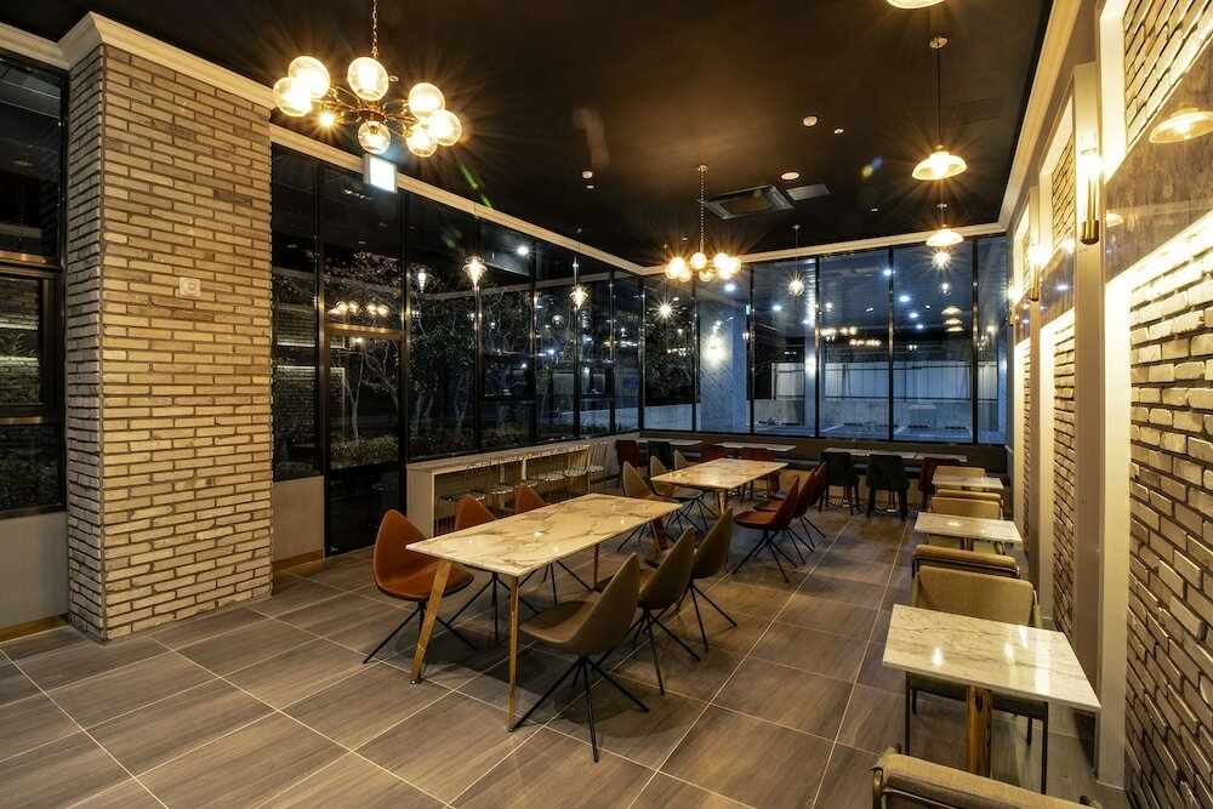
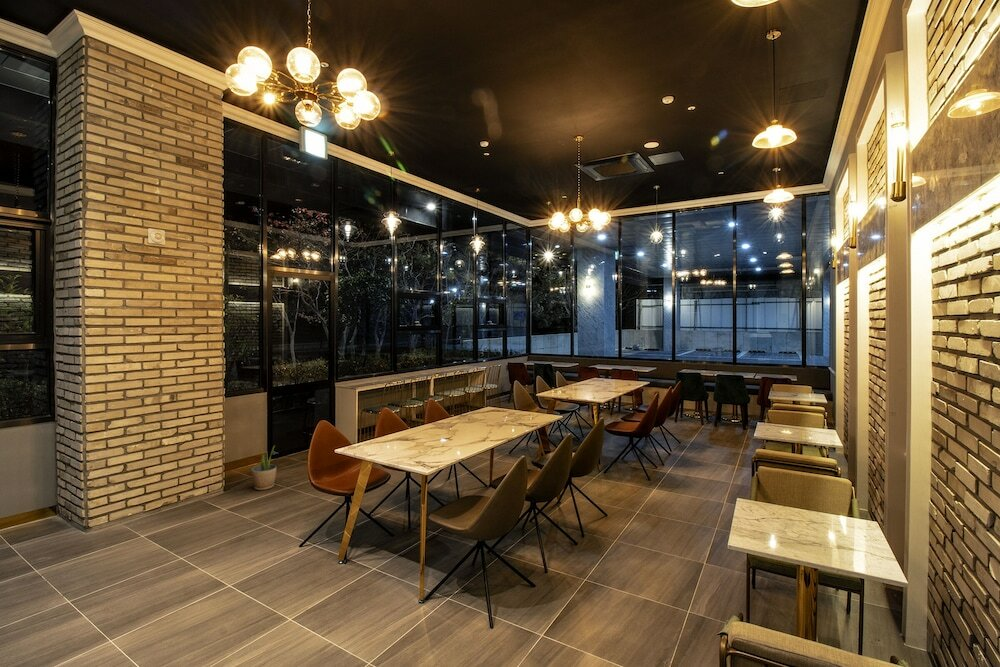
+ potted plant [251,445,277,491]
